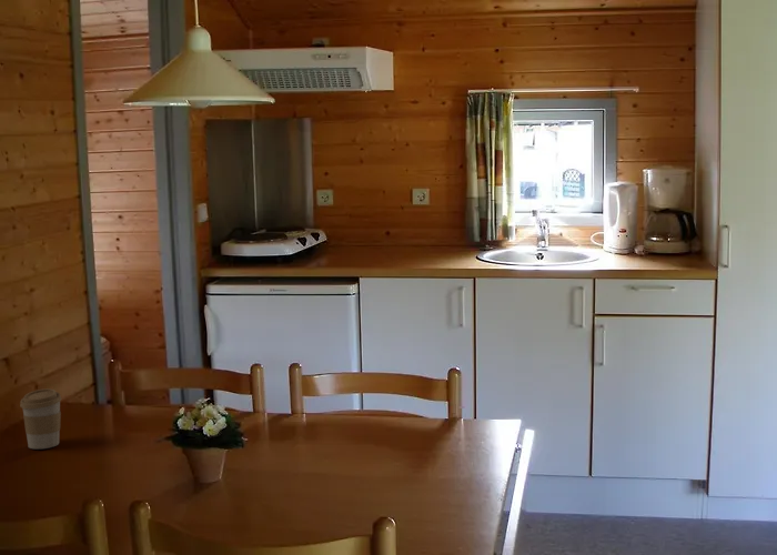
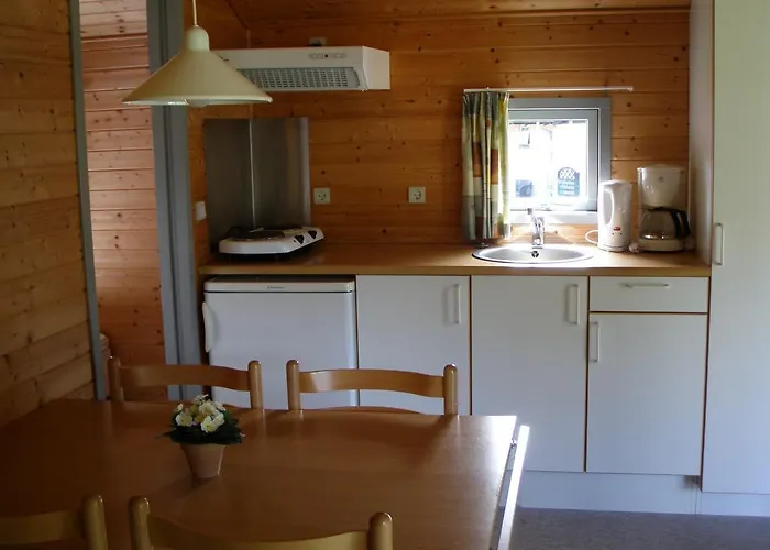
- coffee cup [19,387,62,451]
